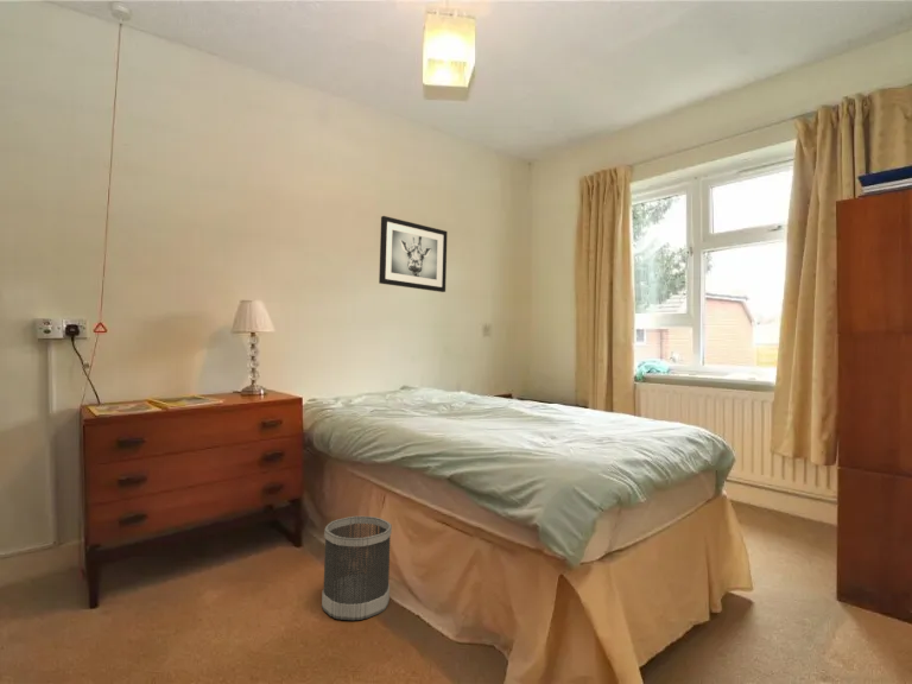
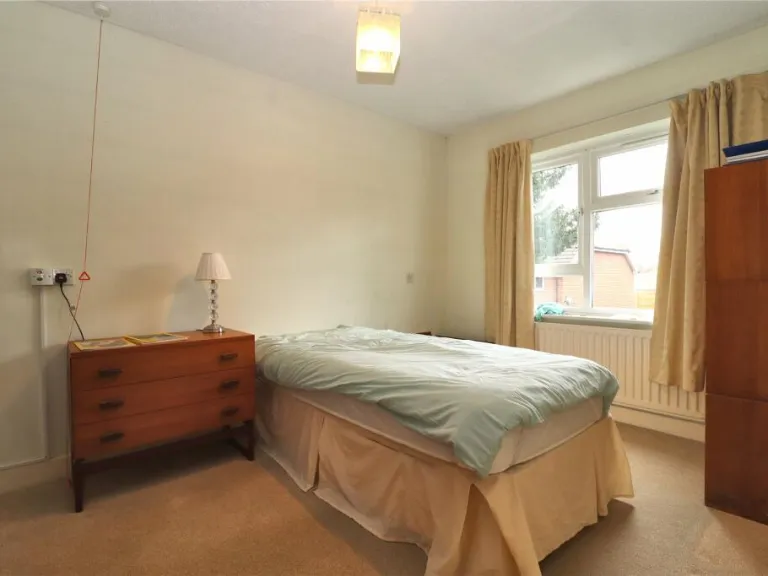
- wastebasket [321,515,393,621]
- wall art [378,215,449,293]
